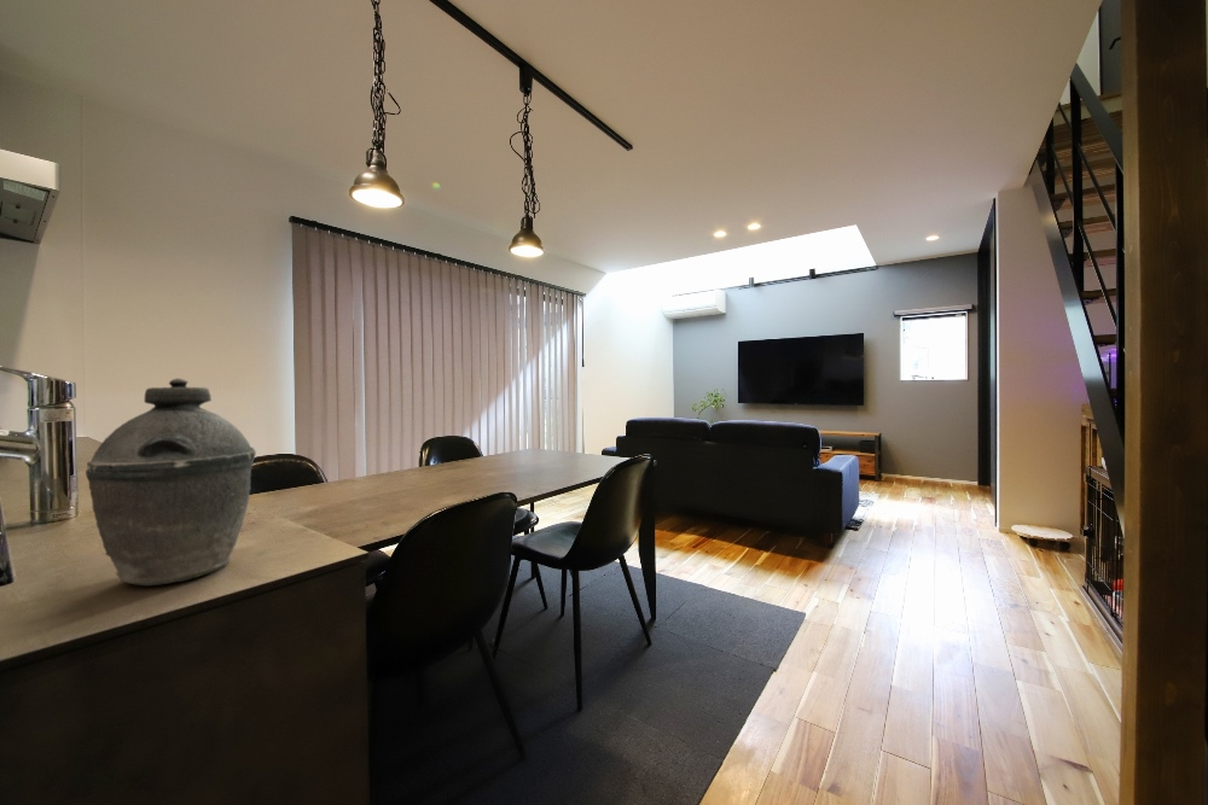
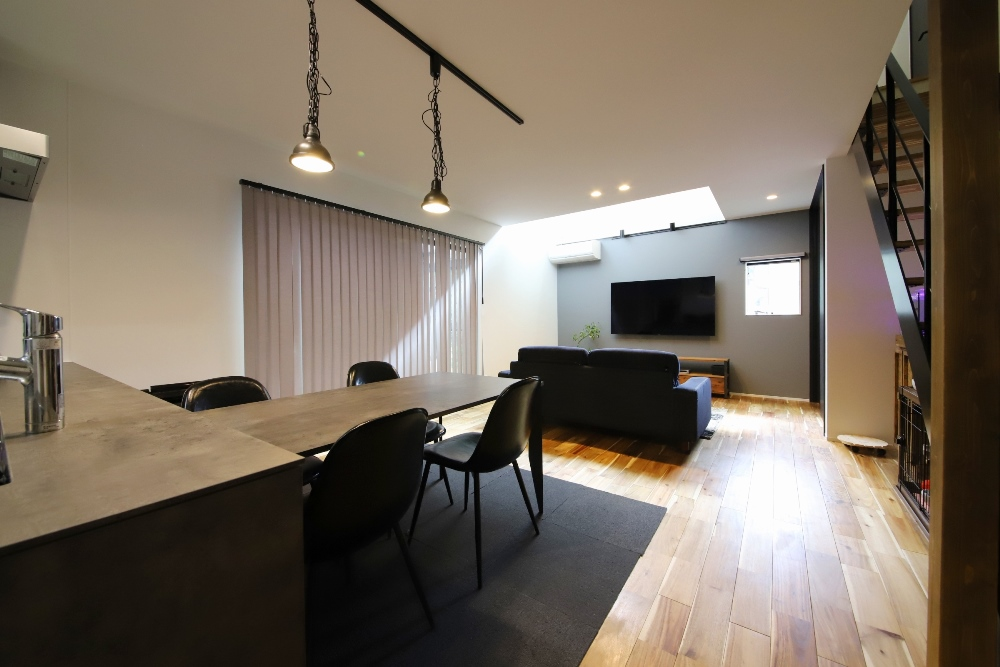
- kettle [85,378,257,588]
